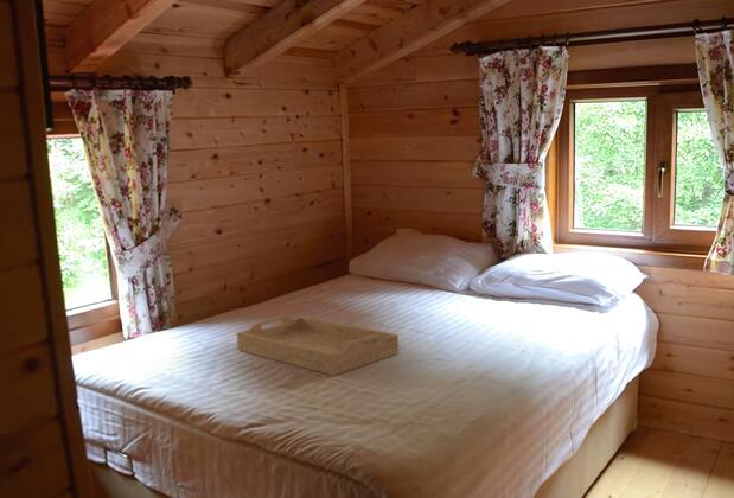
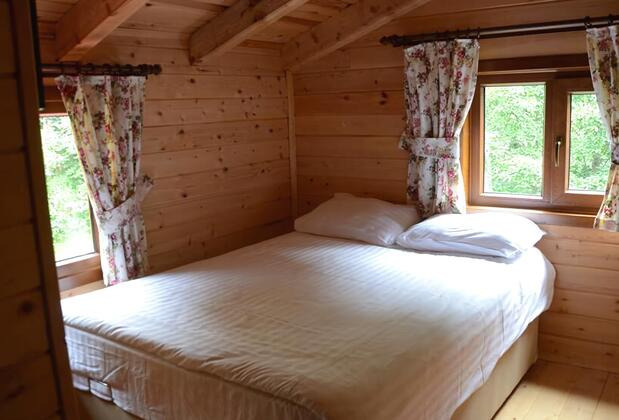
- serving tray [236,314,400,377]
